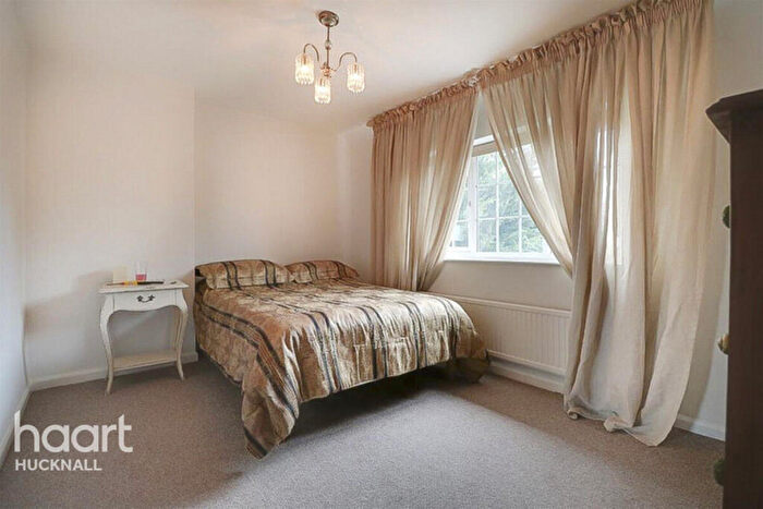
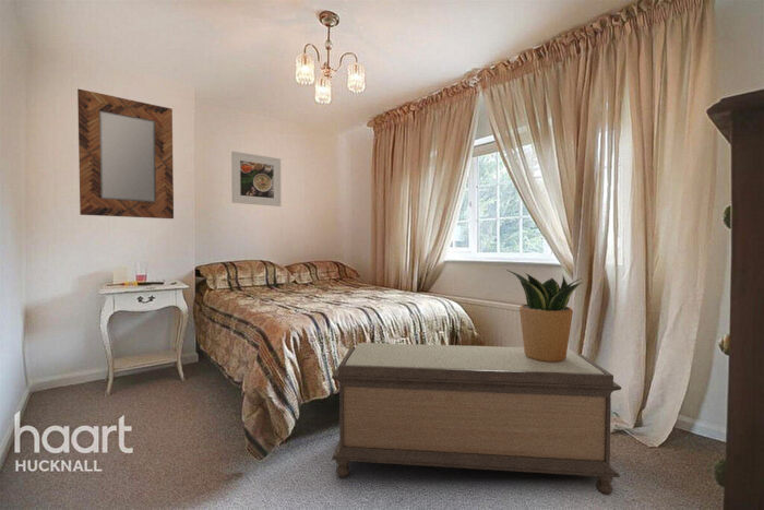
+ home mirror [76,87,175,220]
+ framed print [230,151,282,207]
+ bench [331,342,622,496]
+ potted plant [505,269,583,361]
